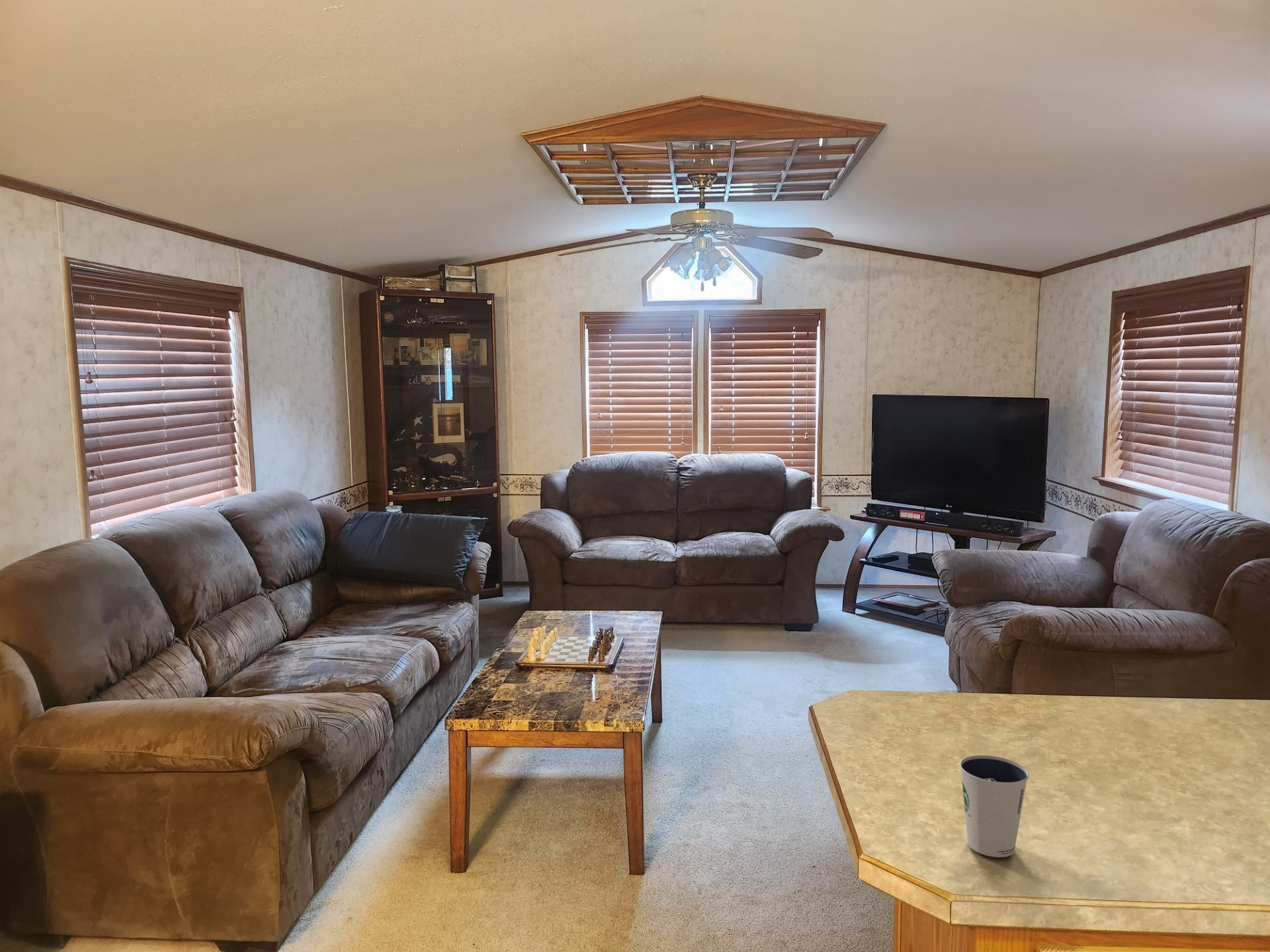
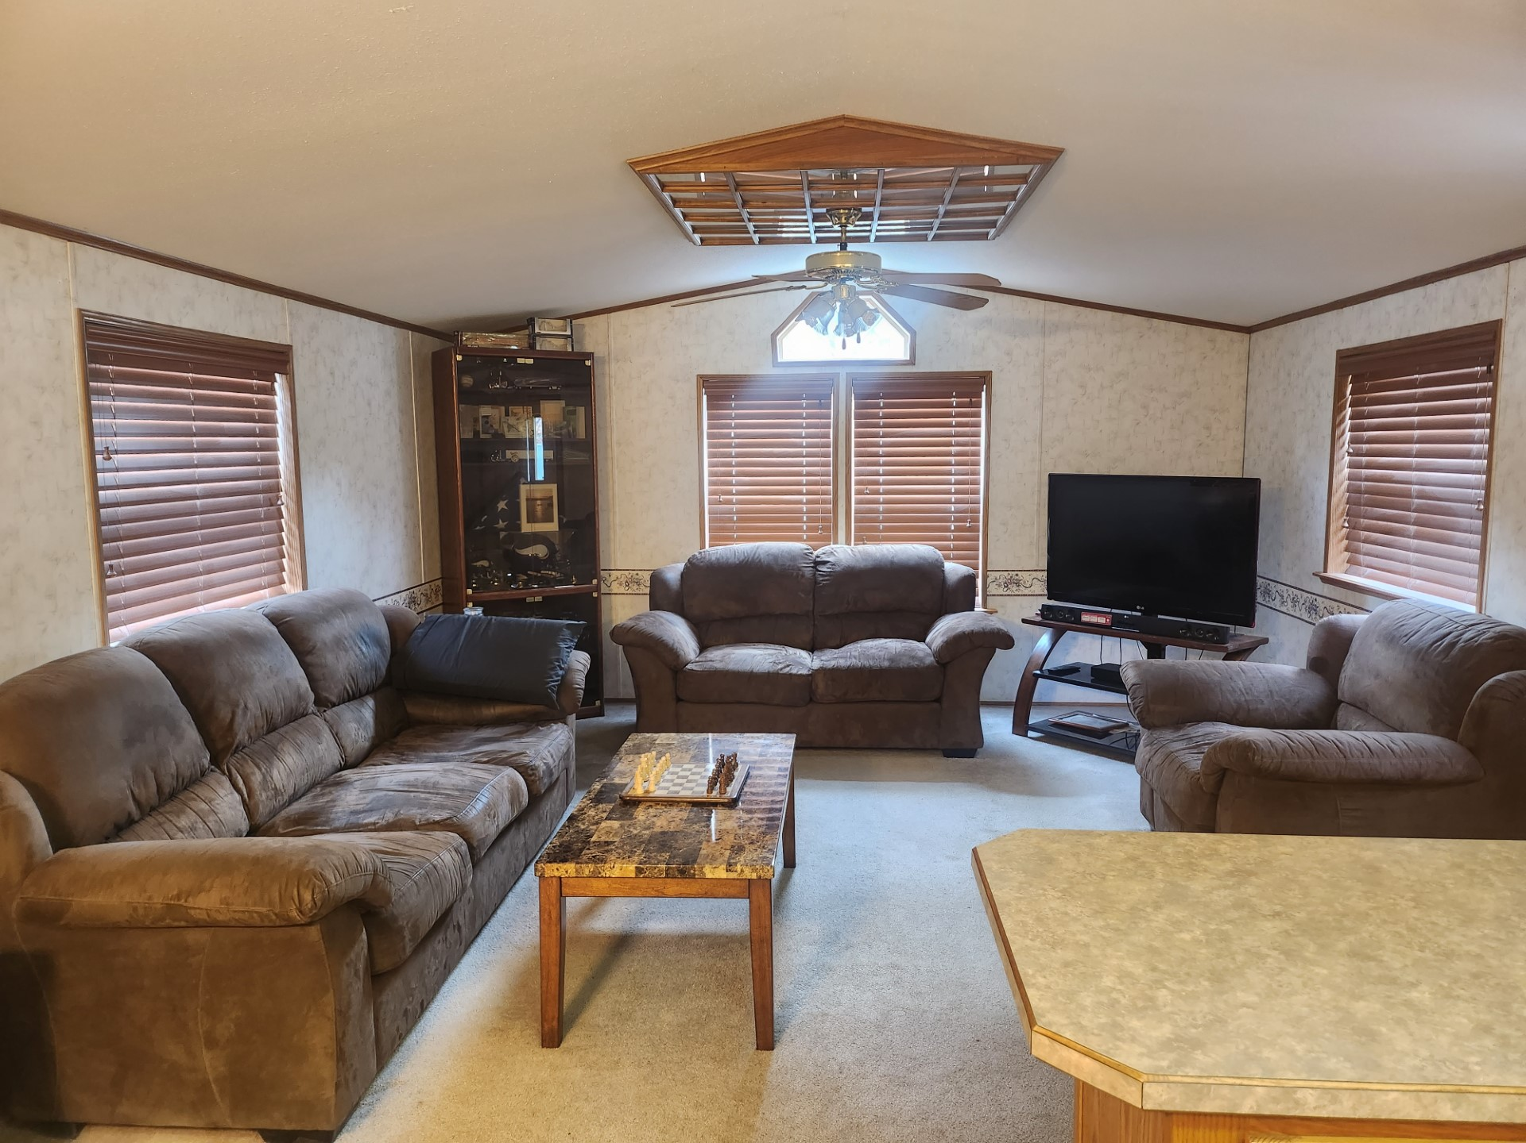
- dixie cup [958,754,1030,858]
